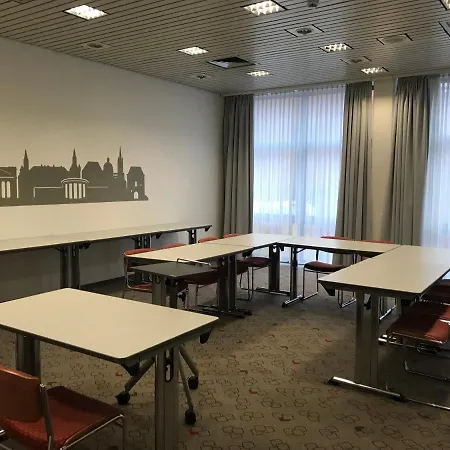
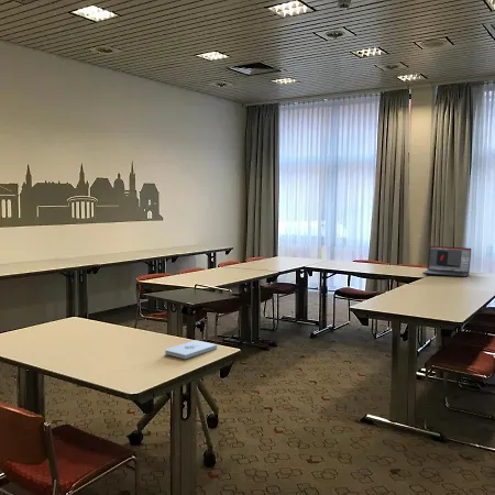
+ notepad [164,340,218,360]
+ laptop [421,245,472,278]
